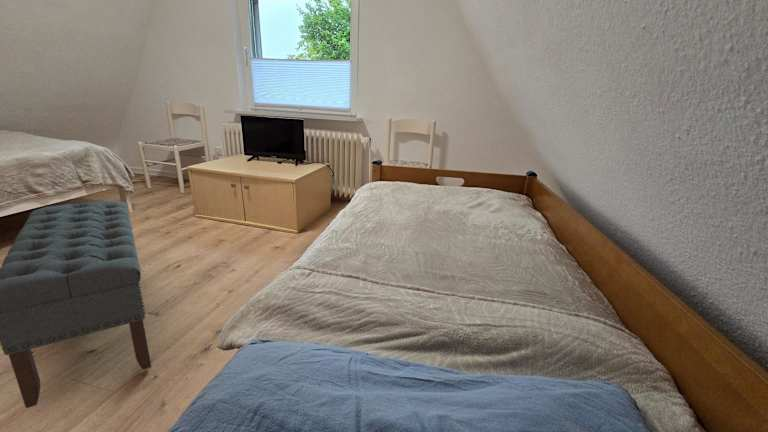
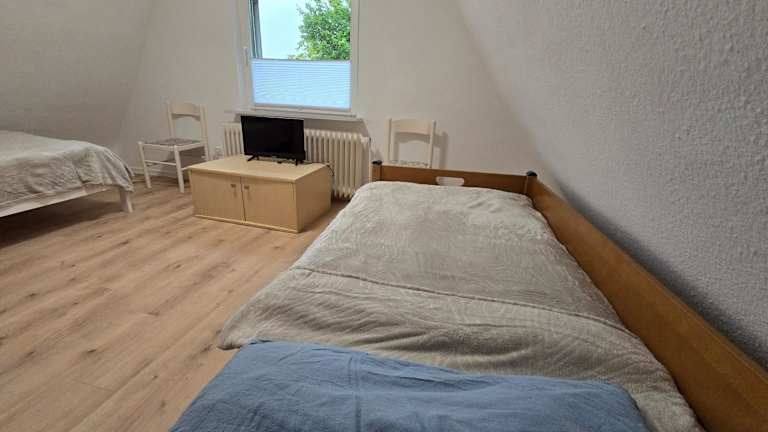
- bench [0,200,152,409]
